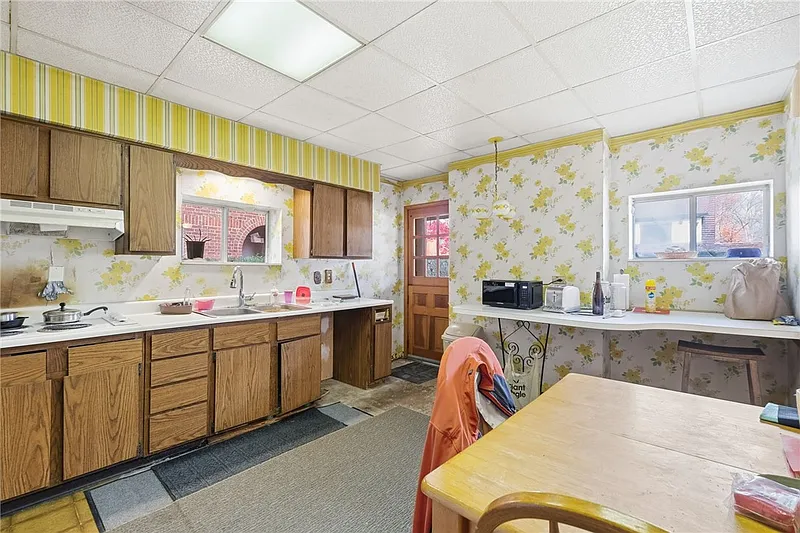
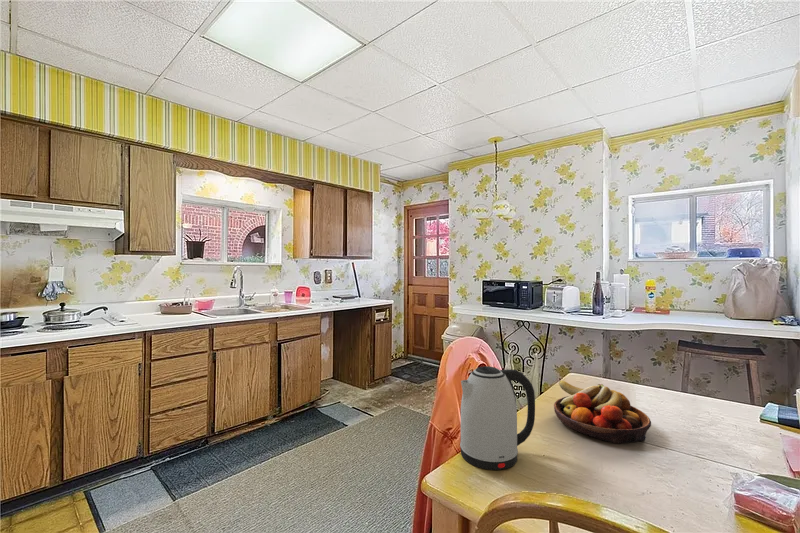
+ kettle [459,365,536,471]
+ fruit bowl [553,379,652,444]
